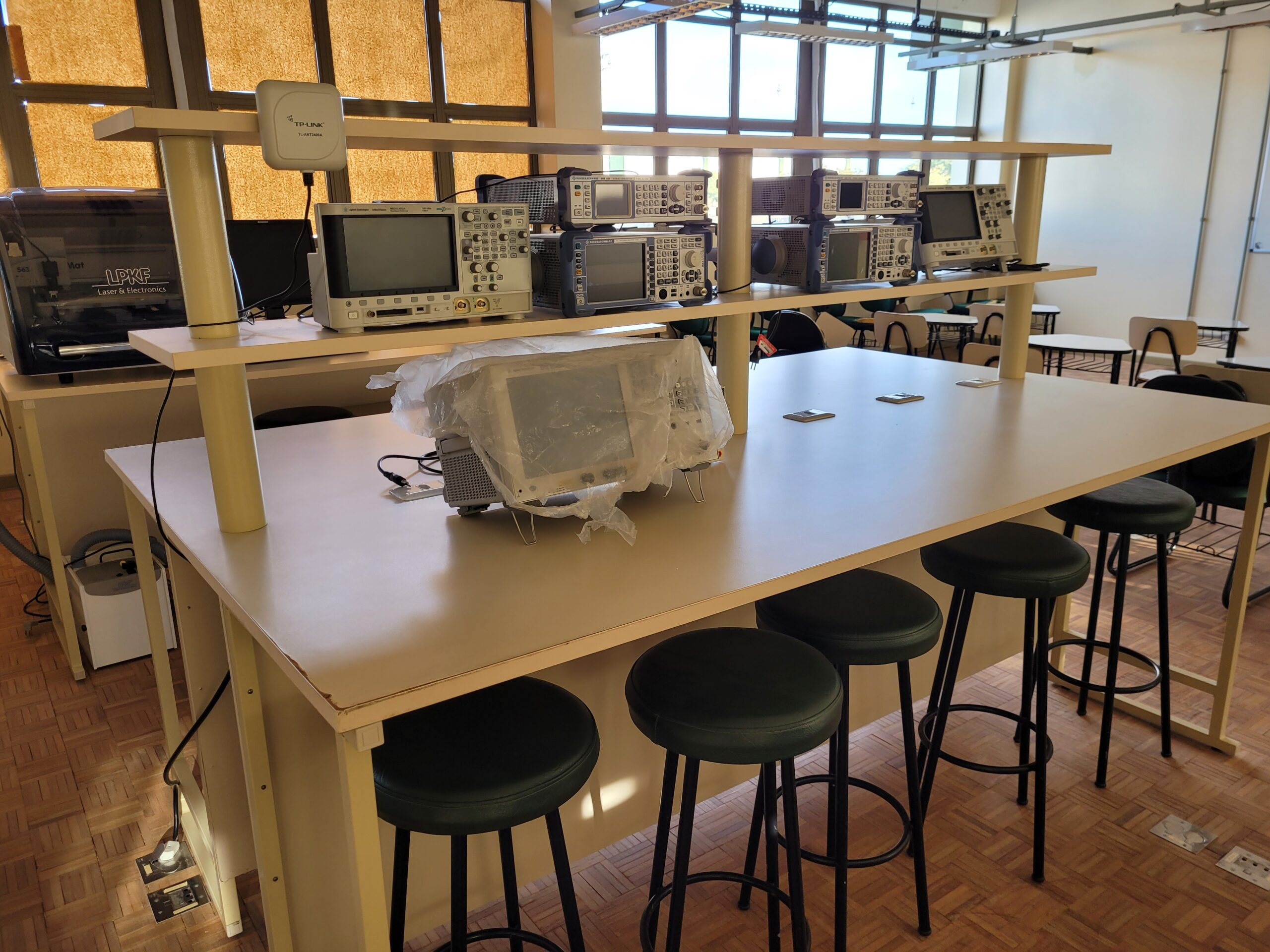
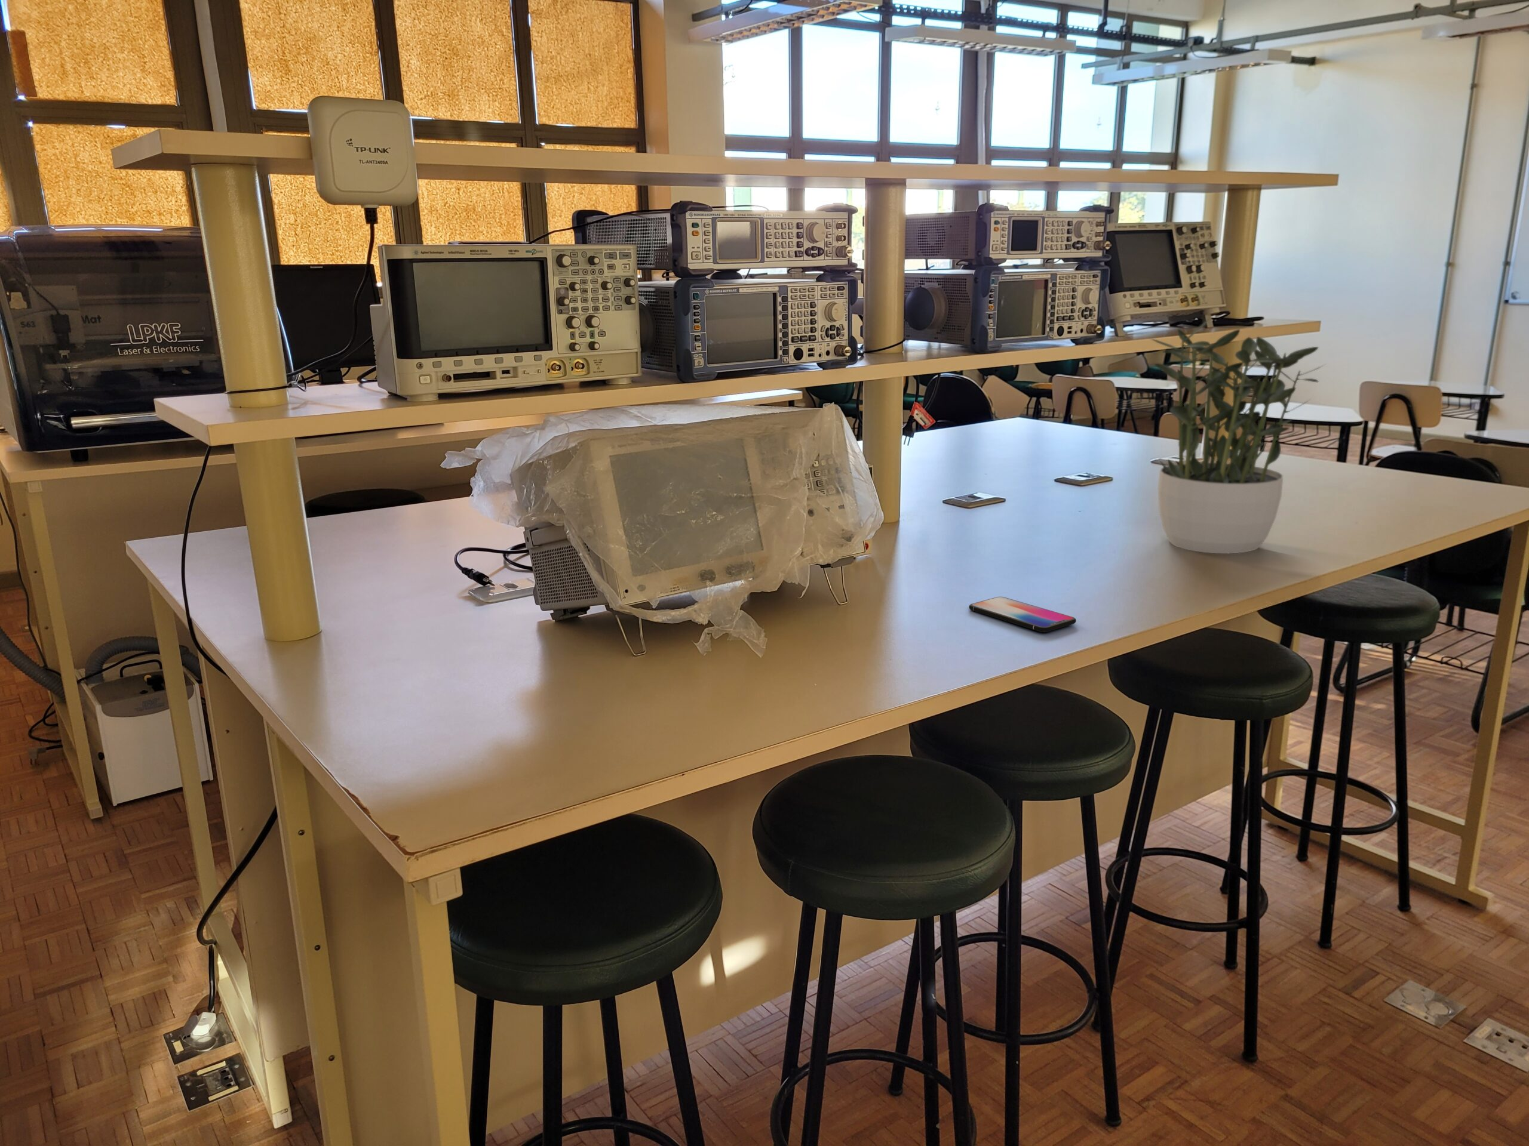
+ potted plant [1149,318,1327,554]
+ smartphone [969,596,1076,633]
